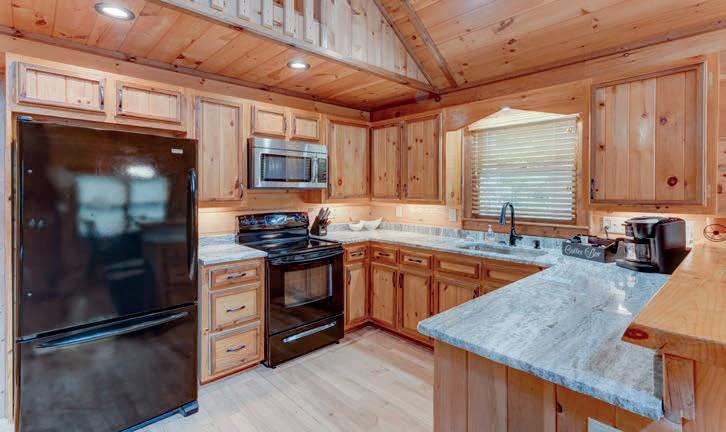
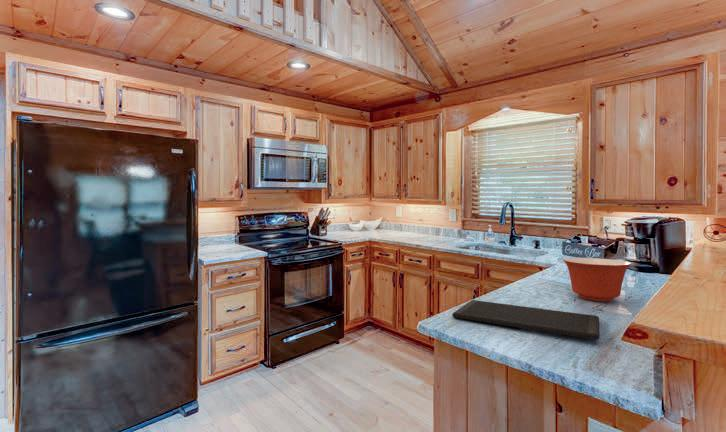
+ cutting board [451,299,600,341]
+ mixing bowl [562,257,633,302]
